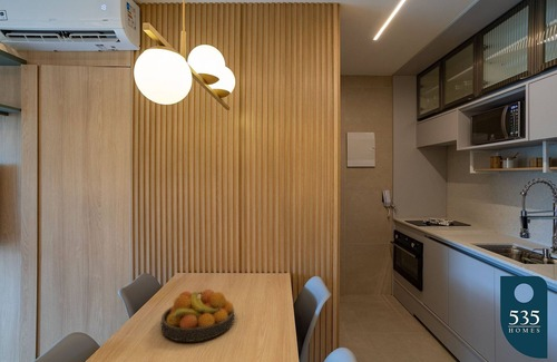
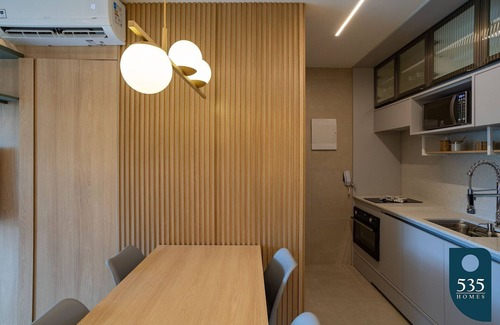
- fruit bowl [160,288,235,343]
